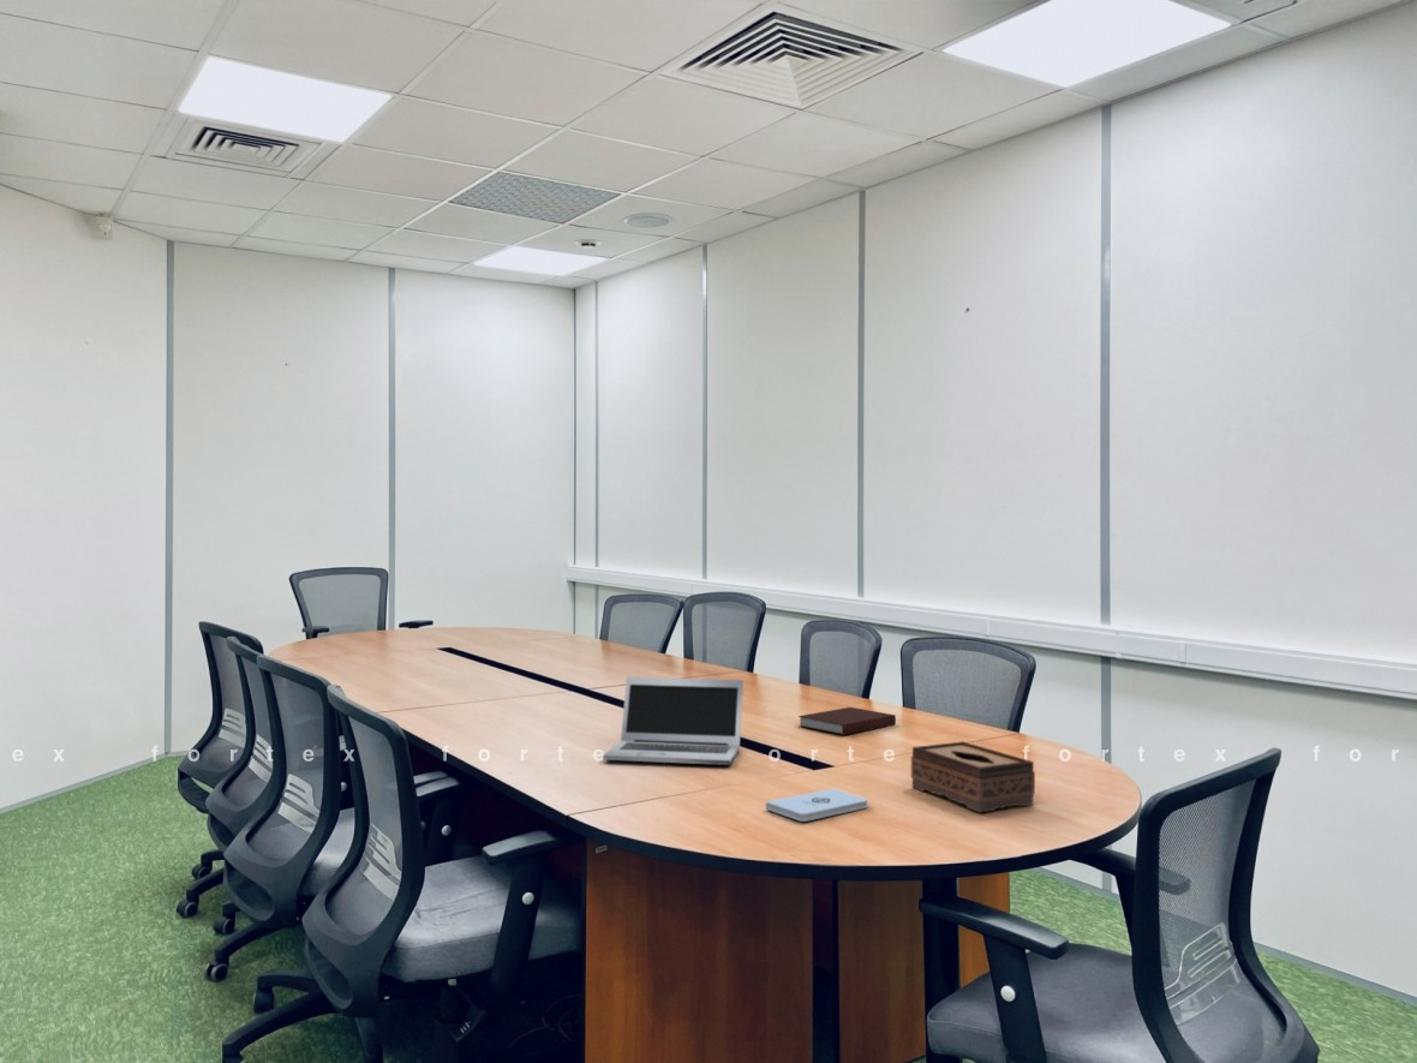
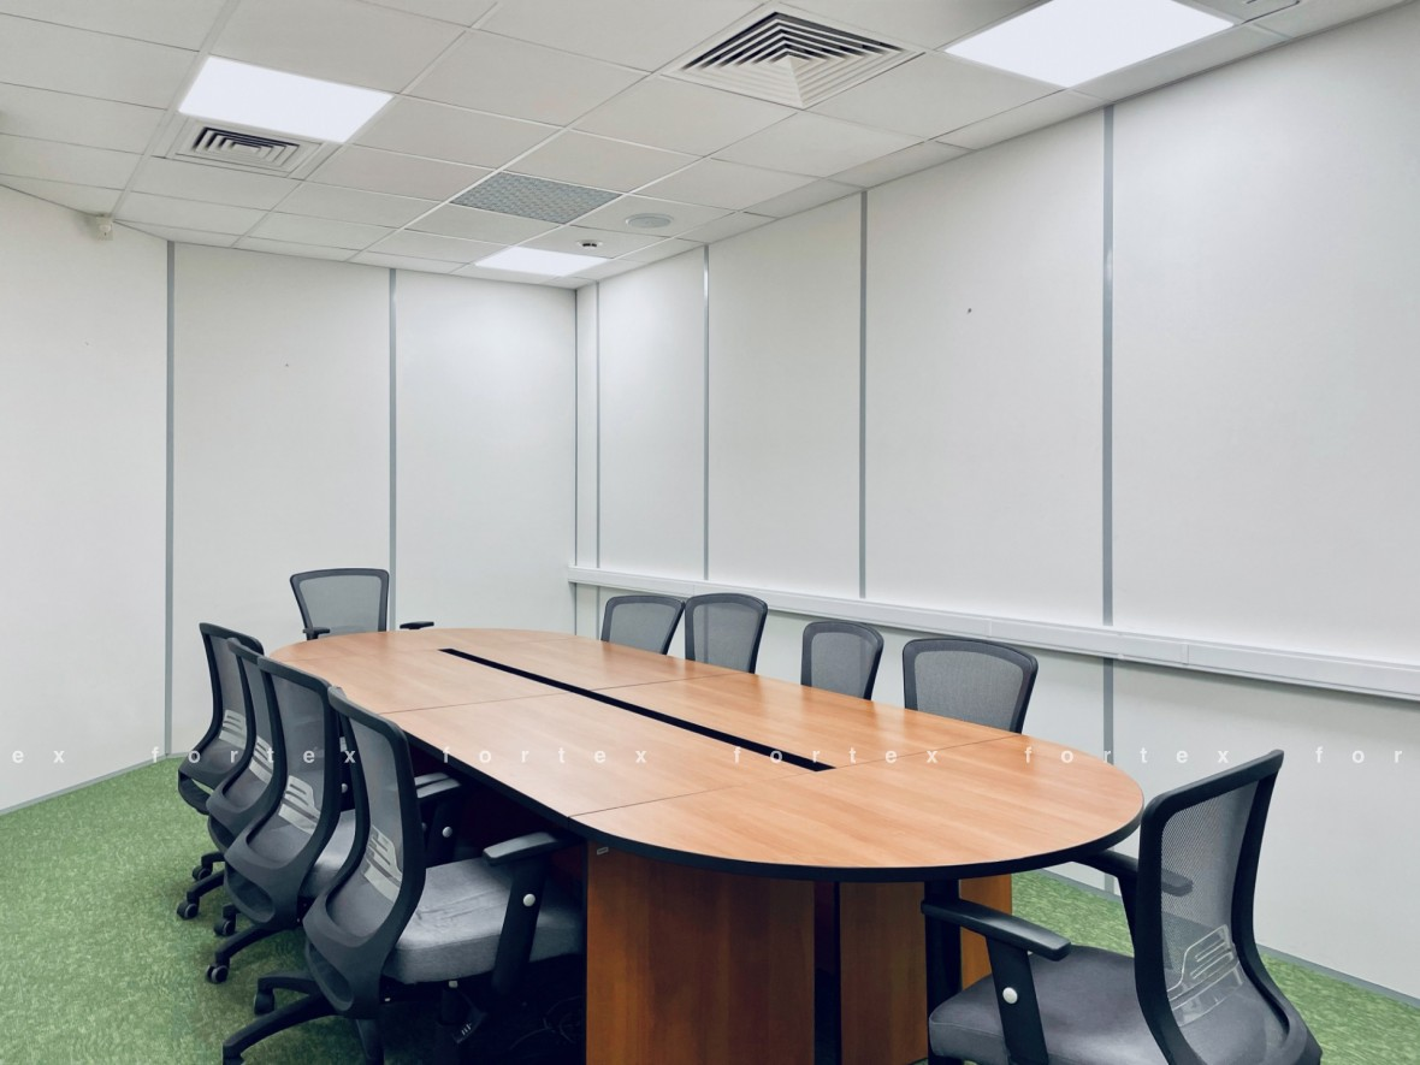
- notepad [765,787,869,823]
- notebook [797,706,897,736]
- laptop [602,676,745,766]
- tissue box [910,740,1036,813]
